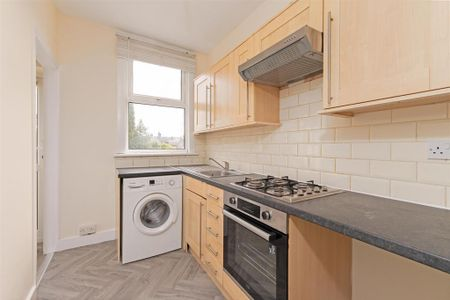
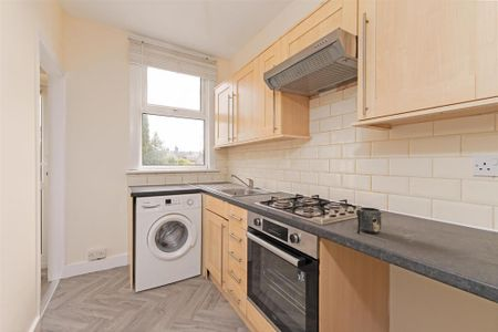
+ mug [355,207,382,235]
